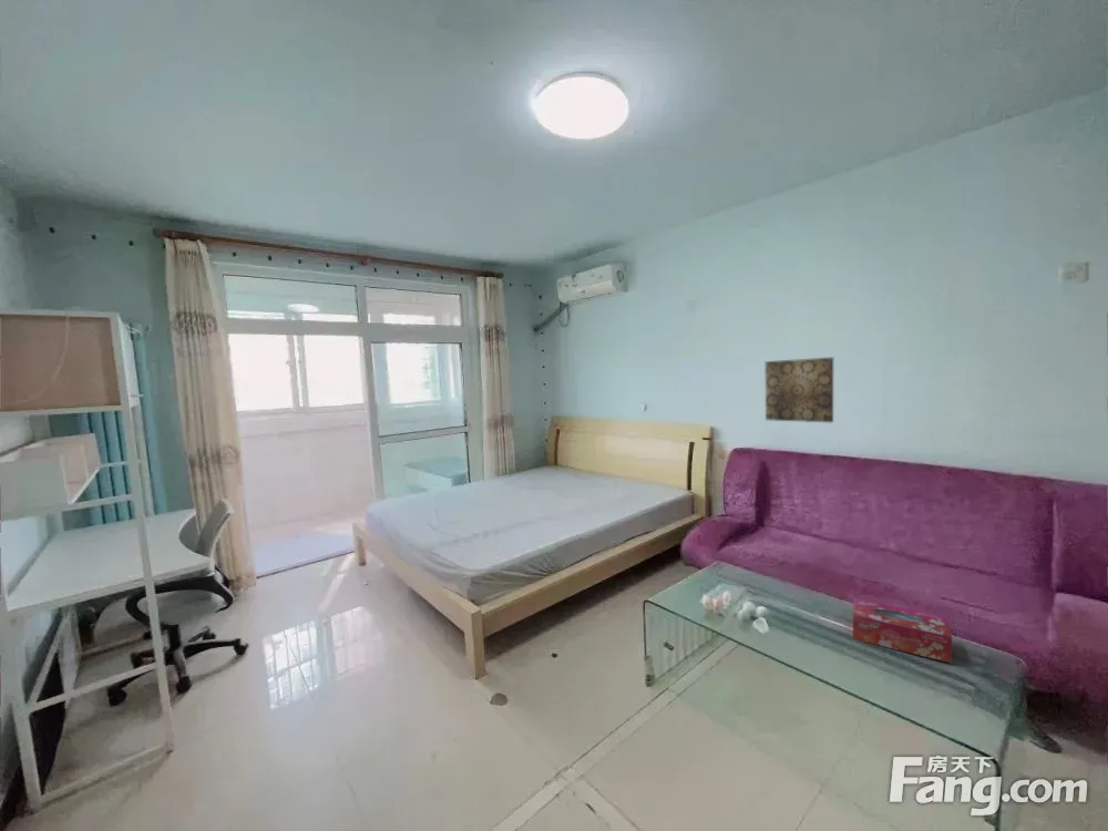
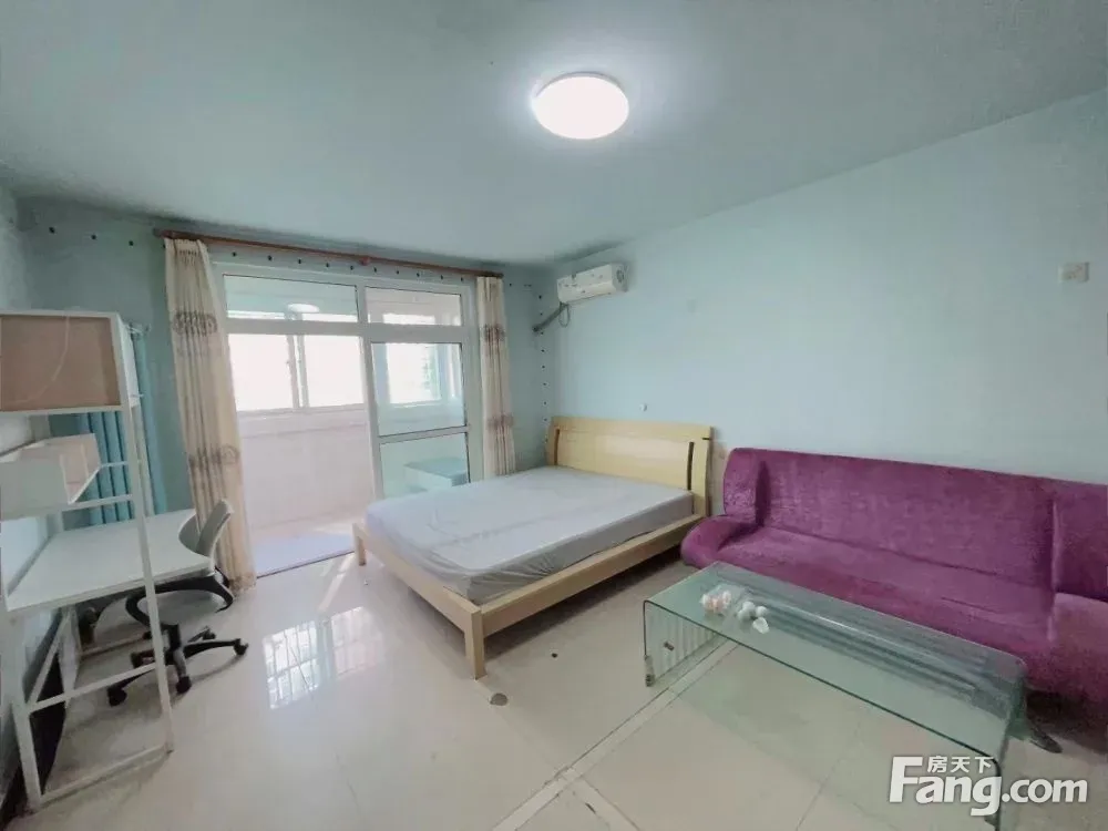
- tissue box [852,597,953,664]
- wall art [765,356,834,423]
